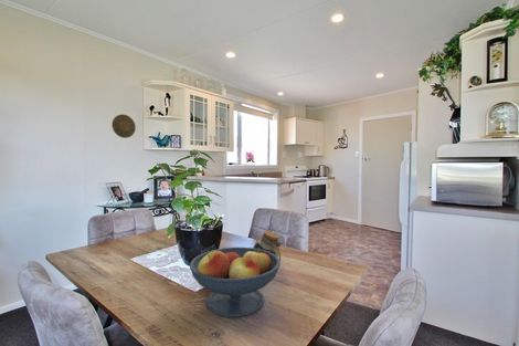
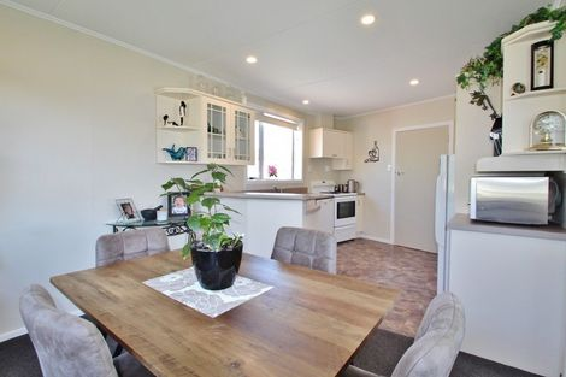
- fruit bowl [189,247,282,318]
- jar [253,230,282,262]
- decorative plate [112,113,137,139]
